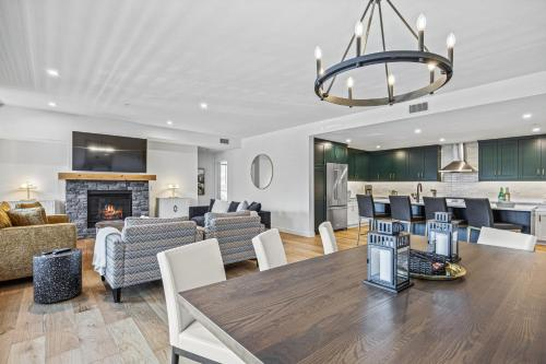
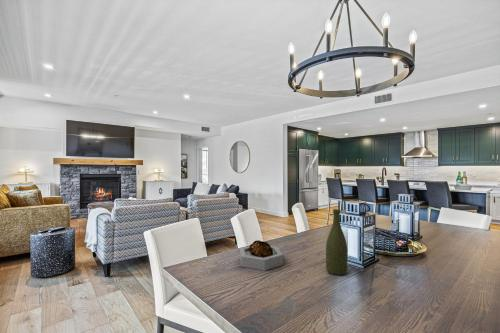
+ bottle [325,208,348,276]
+ decorative bowl [239,239,284,272]
